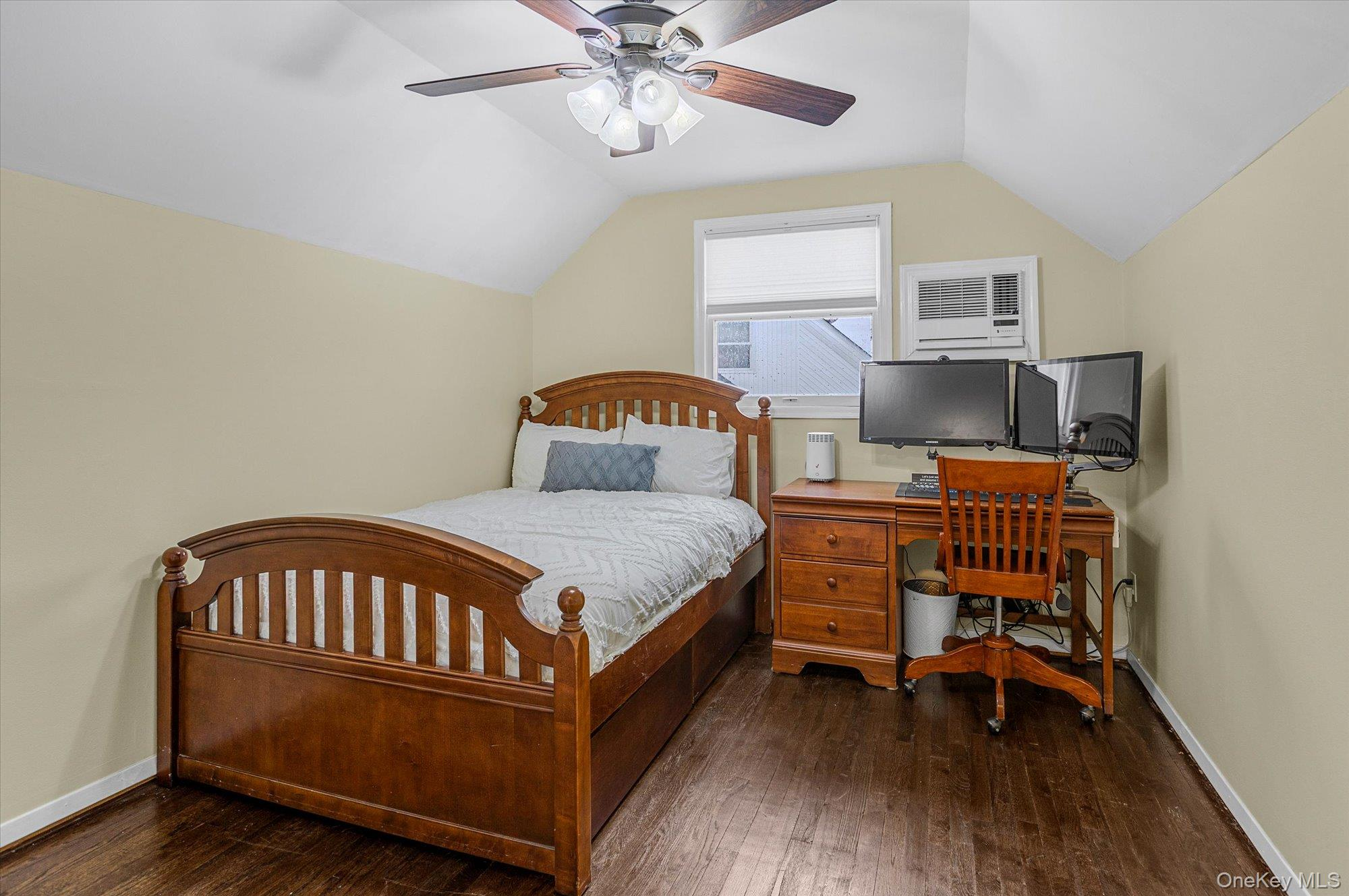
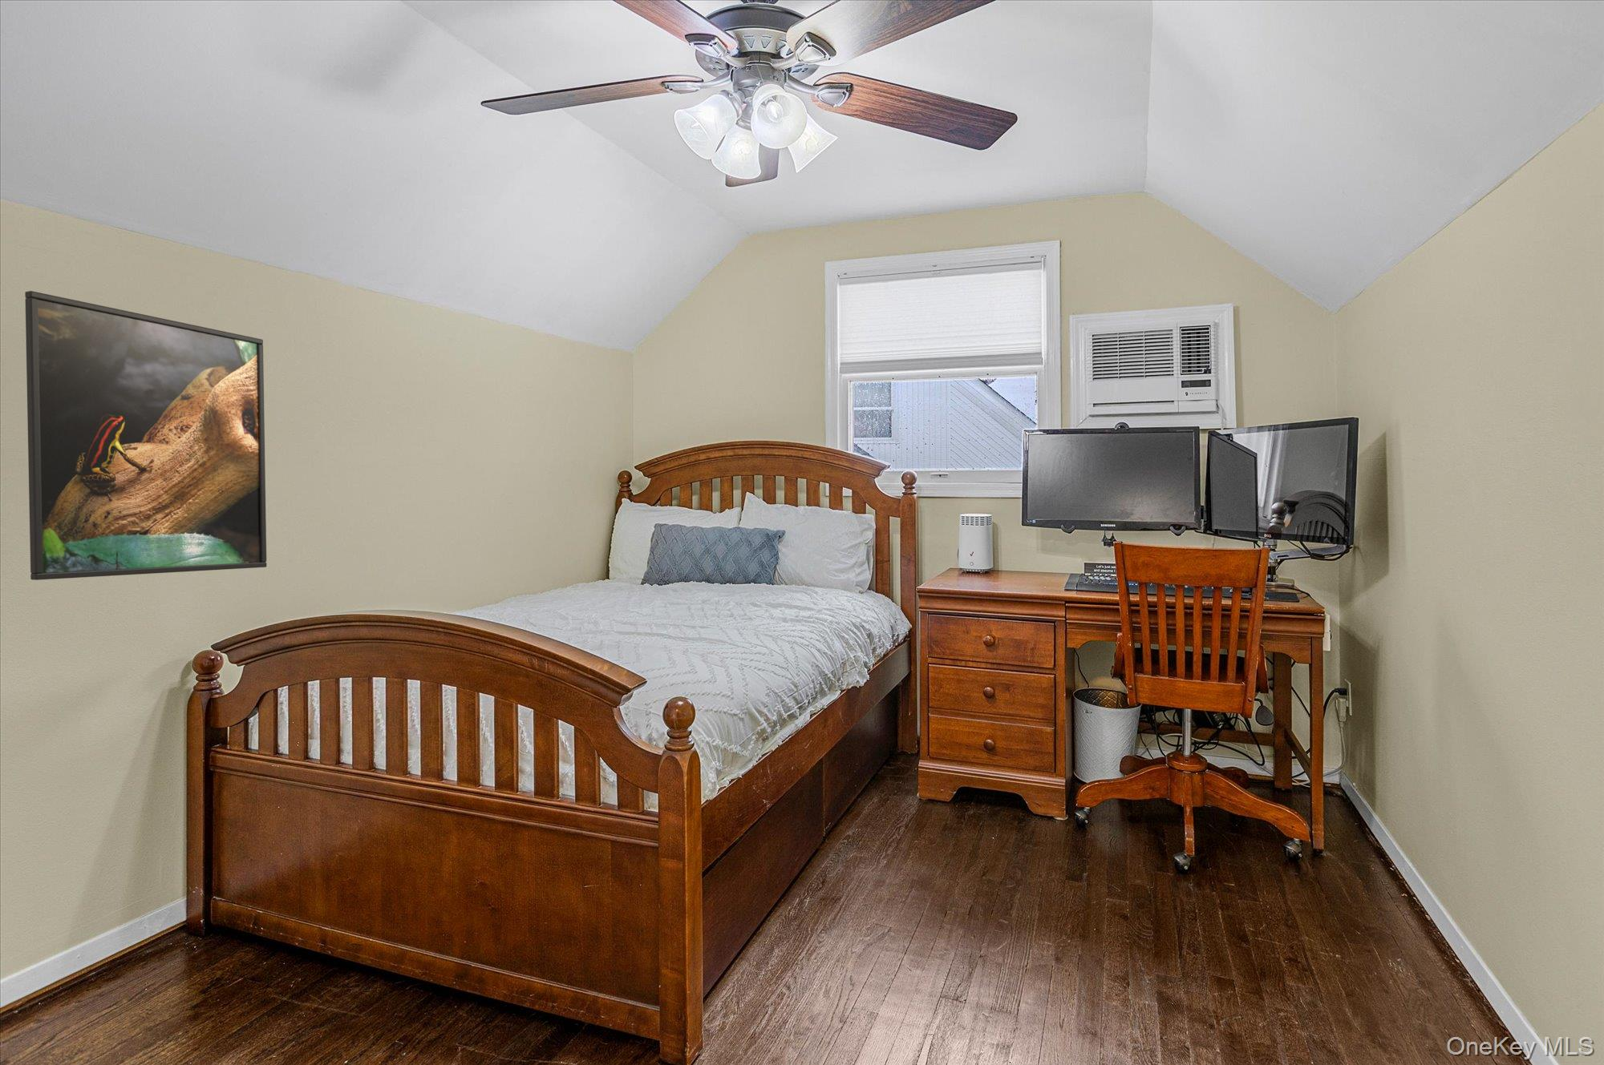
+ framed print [24,290,268,581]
